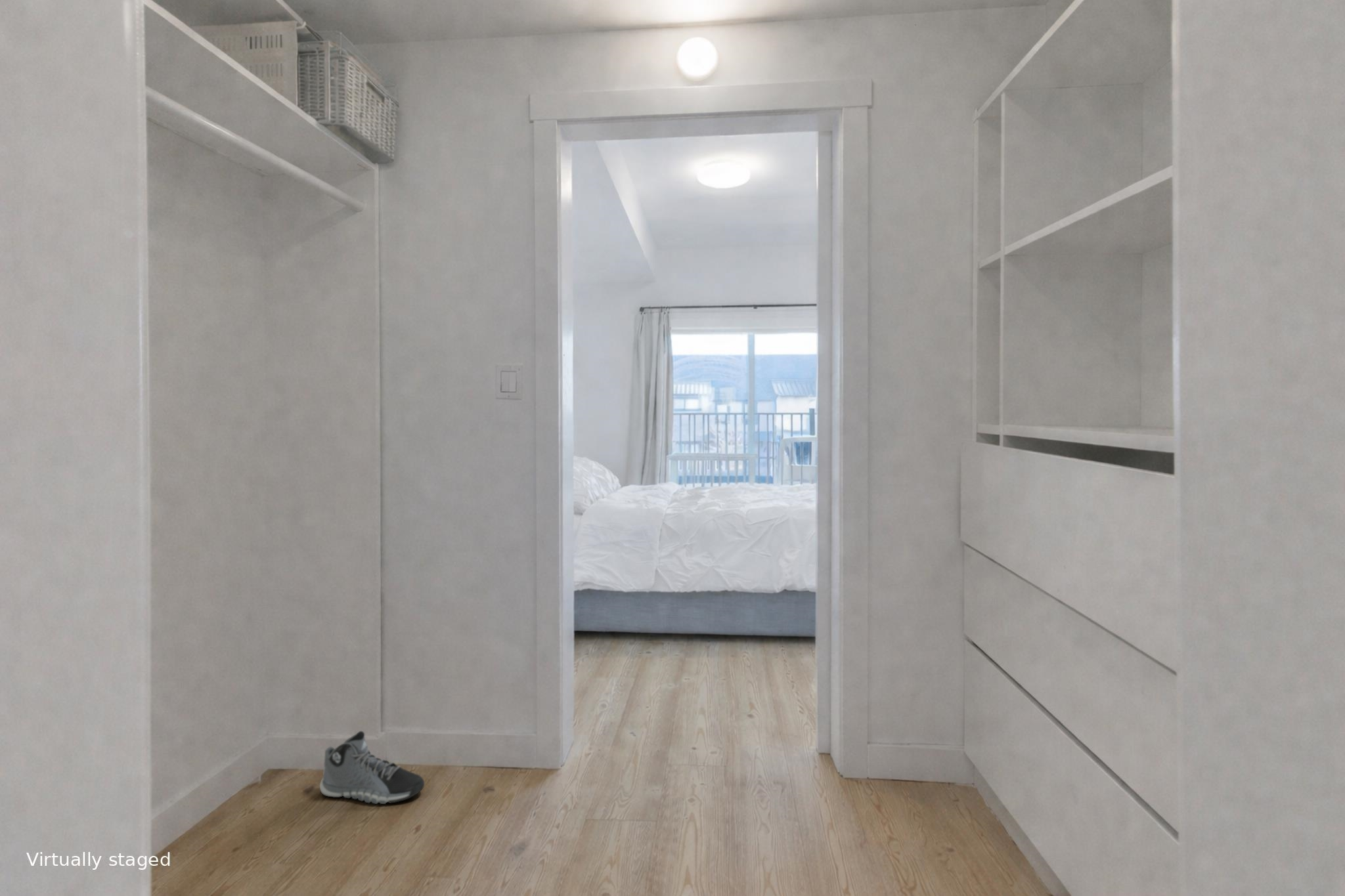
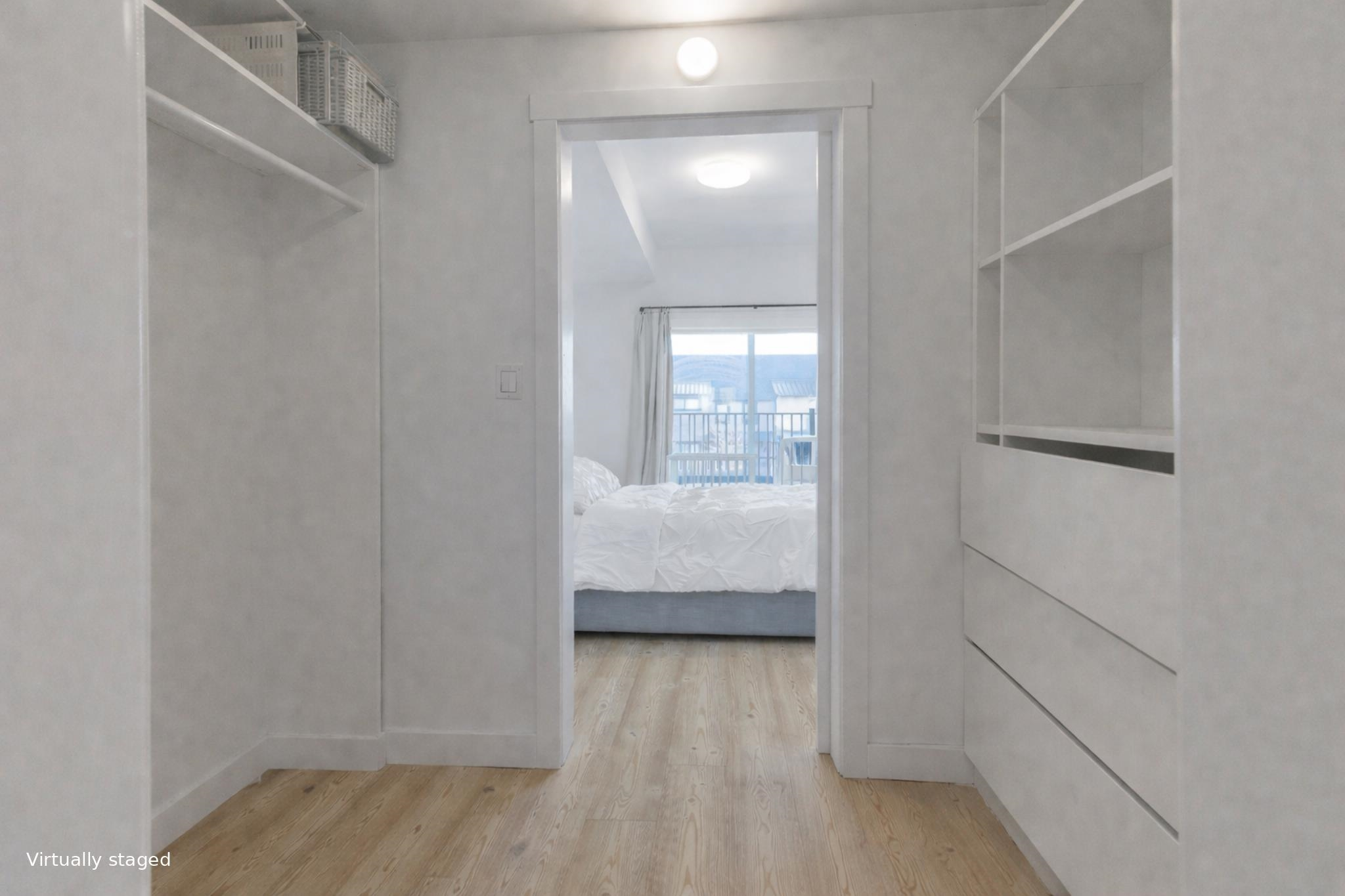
- sneaker [319,731,425,805]
